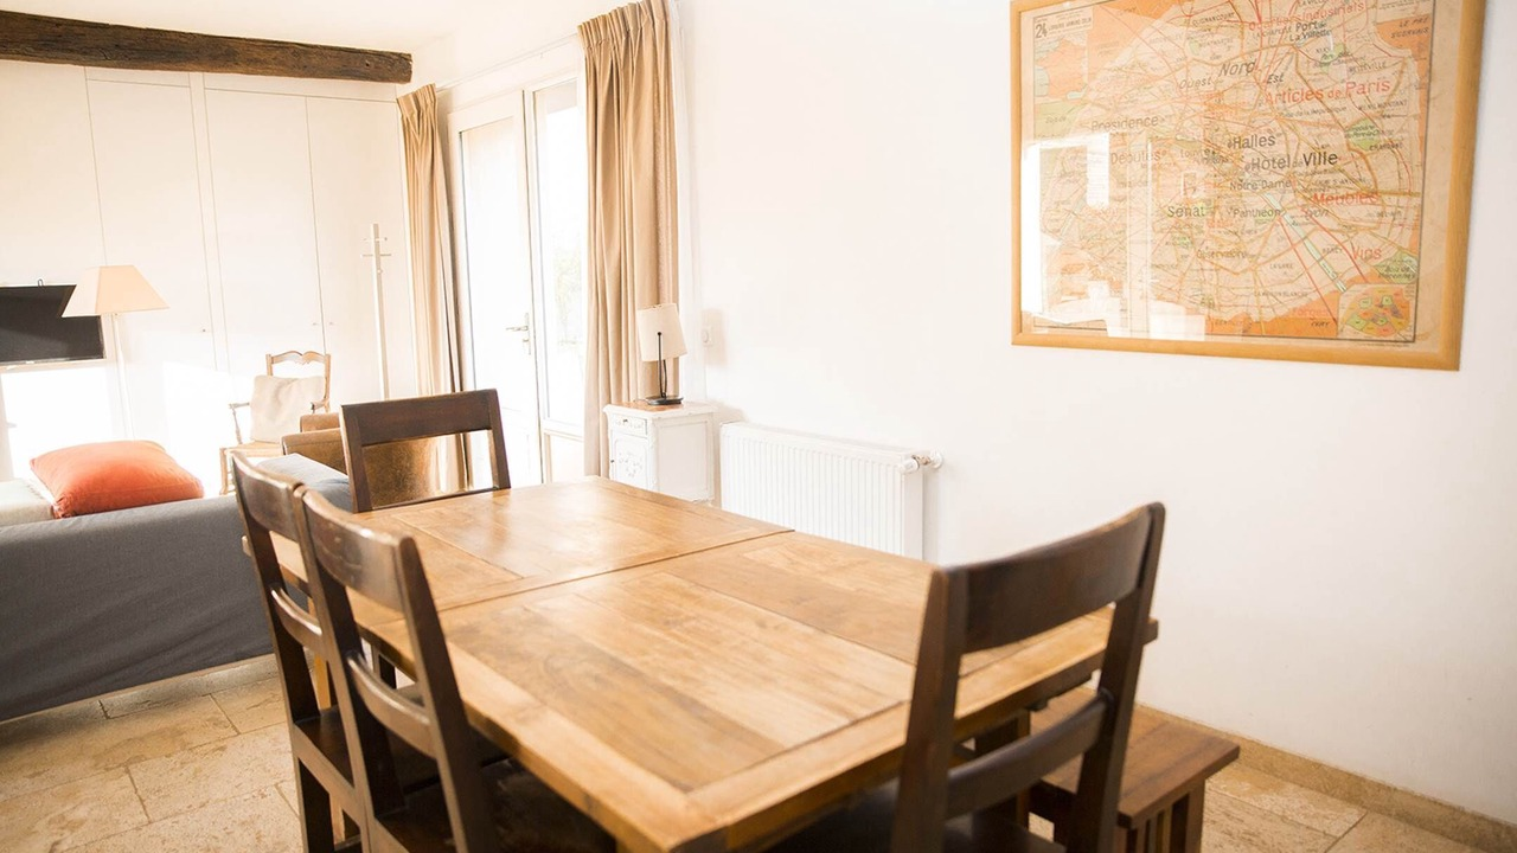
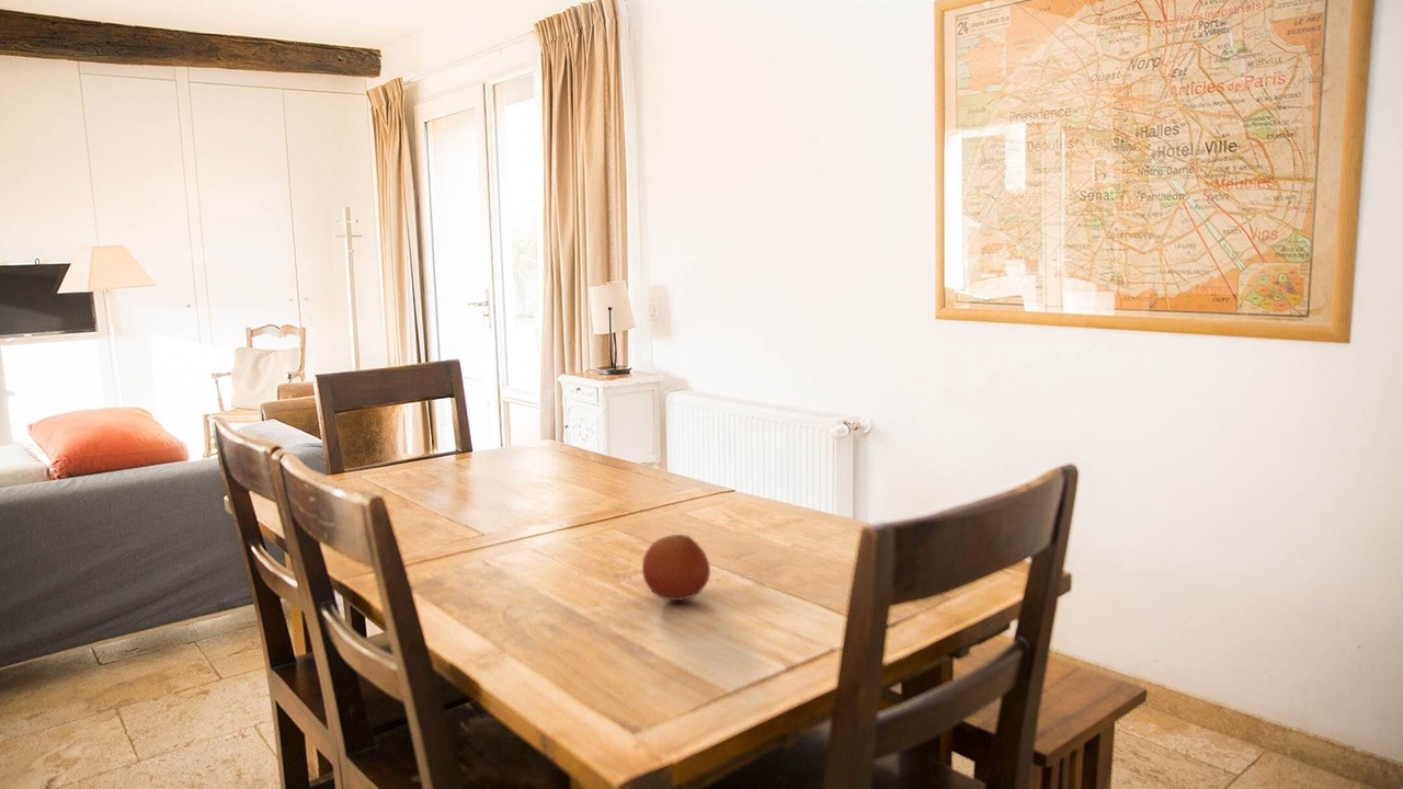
+ fruit [641,534,711,602]
